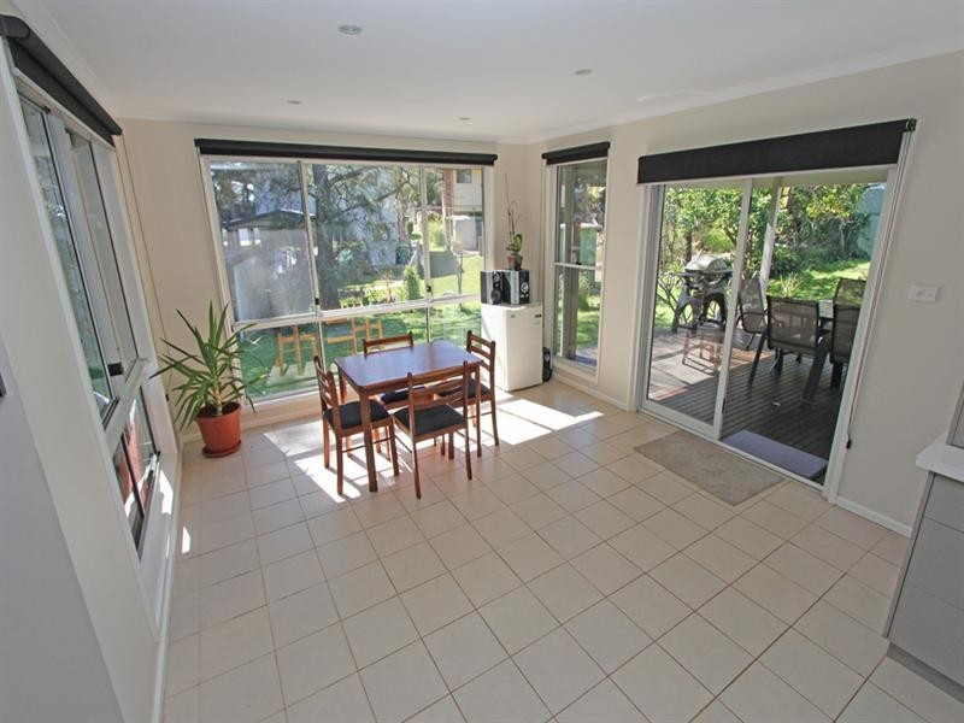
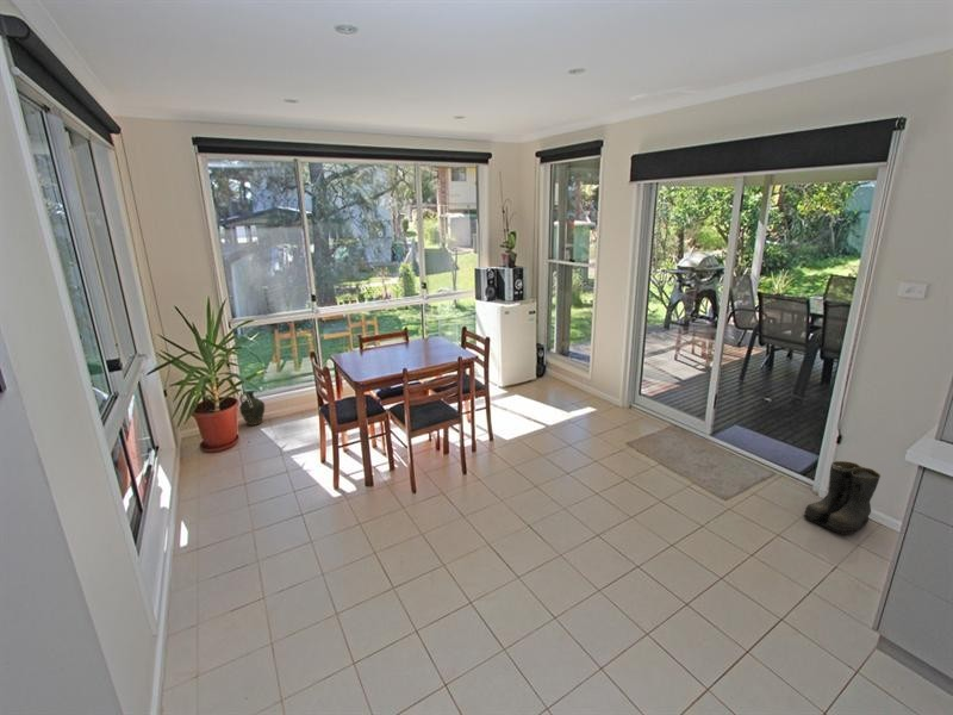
+ boots [802,460,882,536]
+ ceramic jug [238,390,266,427]
